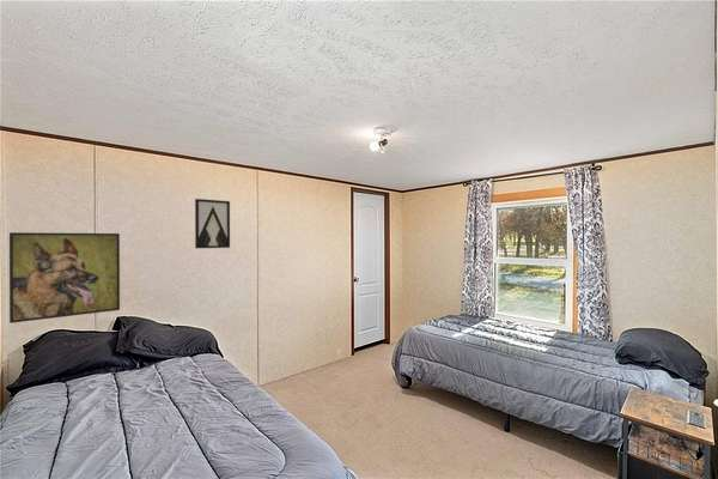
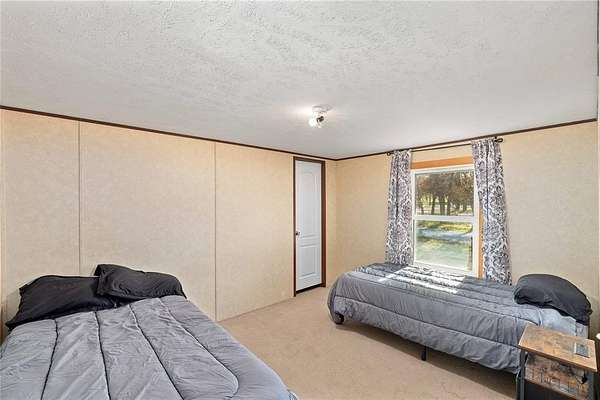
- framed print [8,231,121,325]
- wall art [194,198,231,249]
